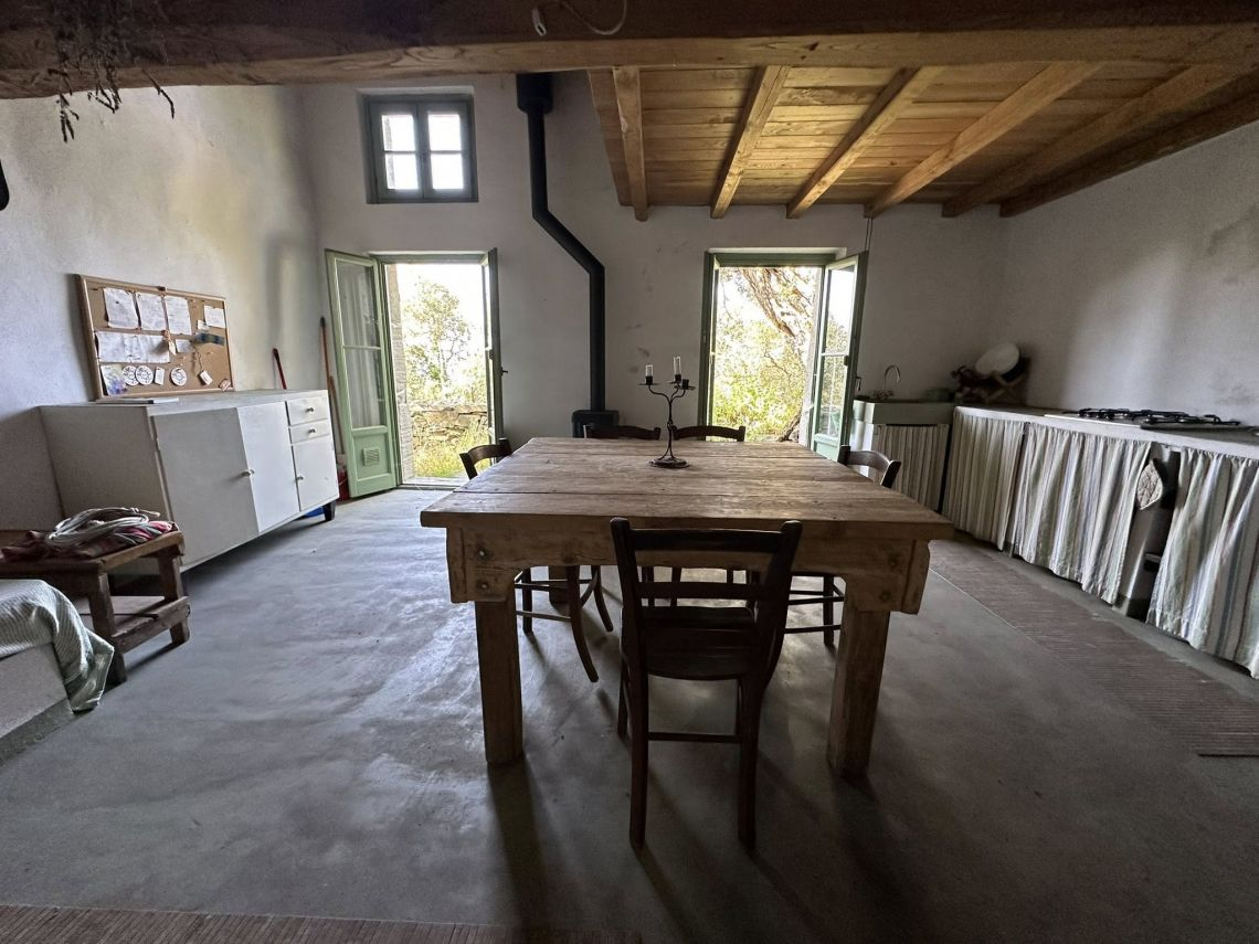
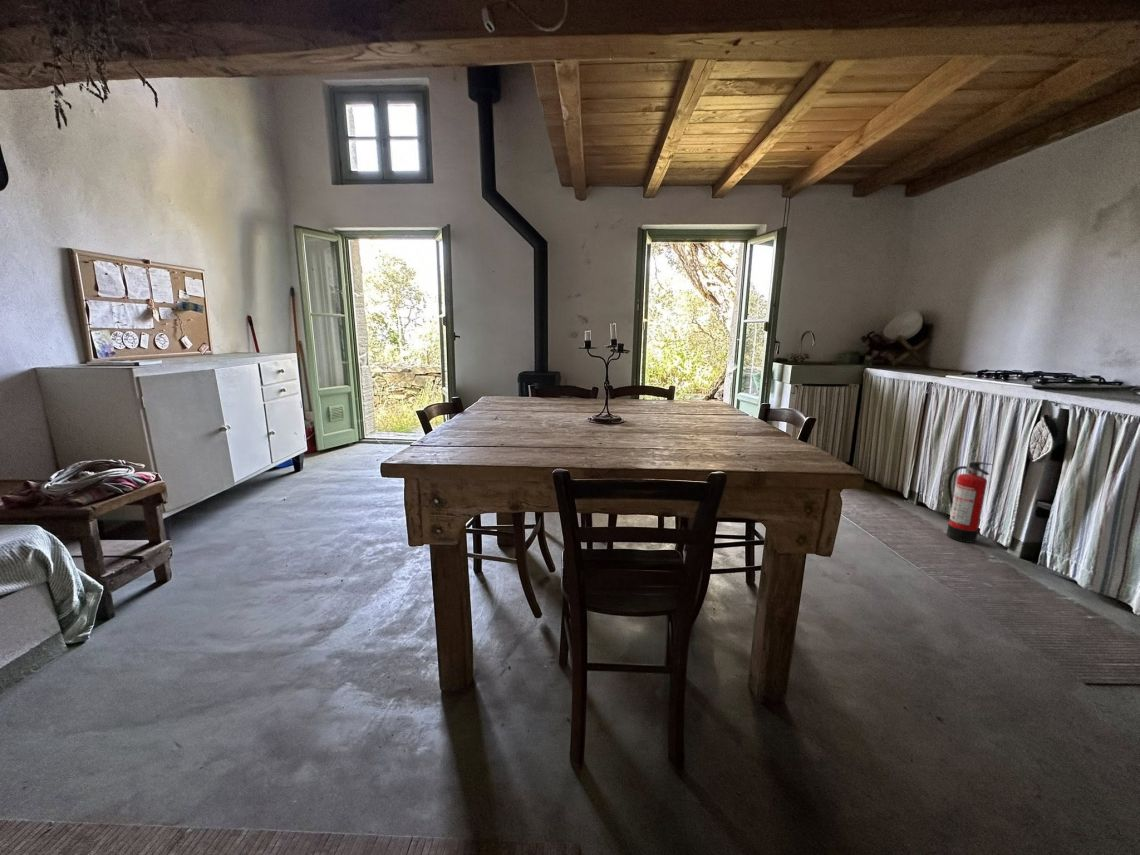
+ fire extinguisher [945,461,994,544]
